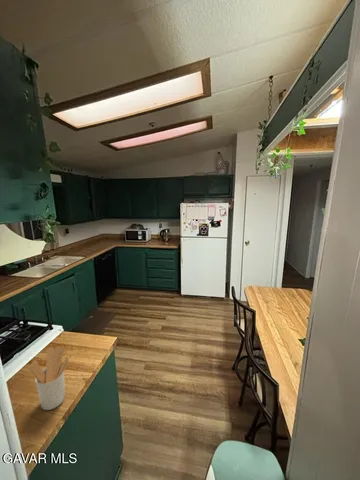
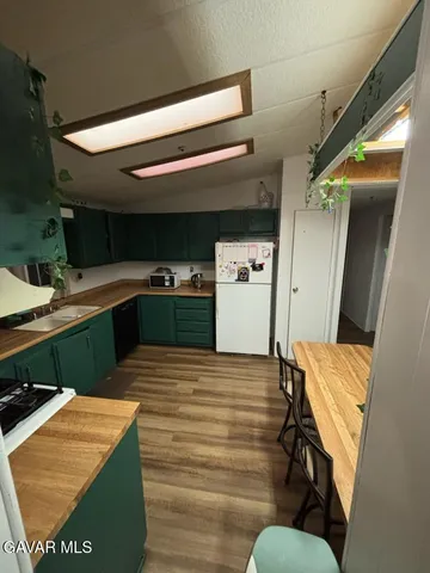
- utensil holder [29,345,70,411]
